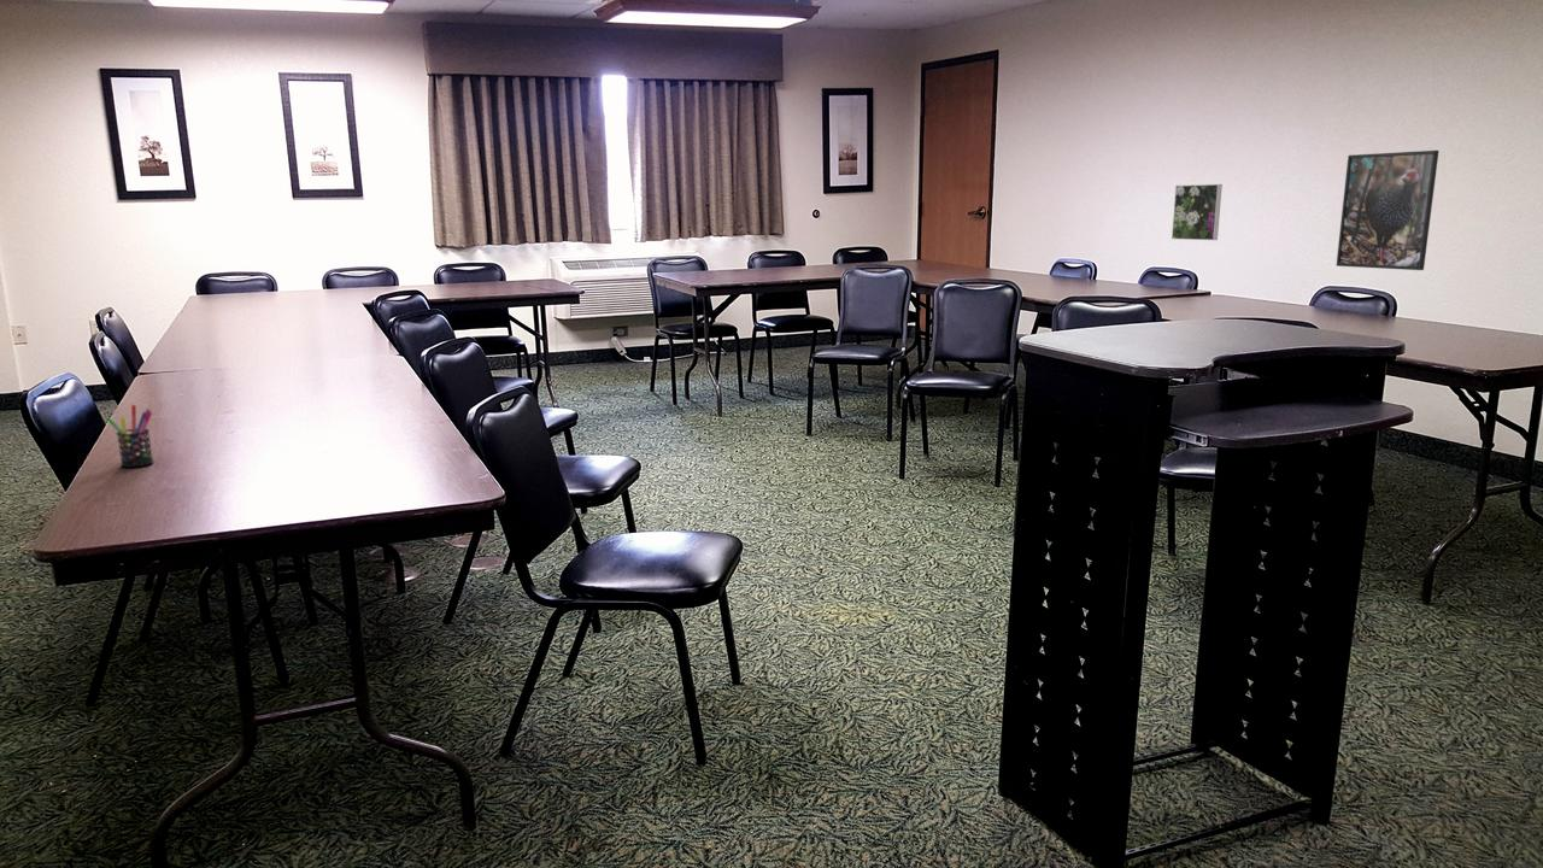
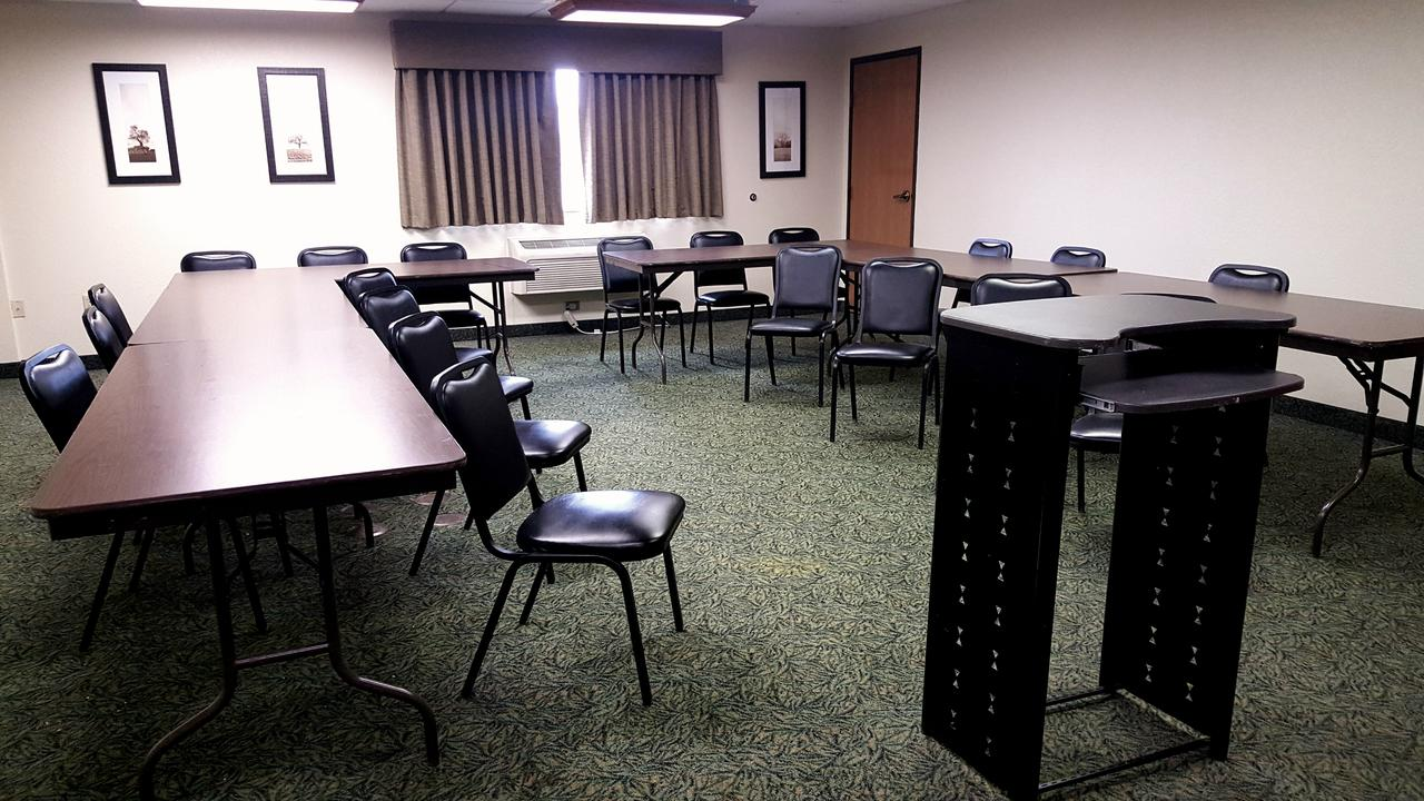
- pen holder [105,404,154,469]
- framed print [1171,183,1224,241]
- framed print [1336,149,1439,271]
